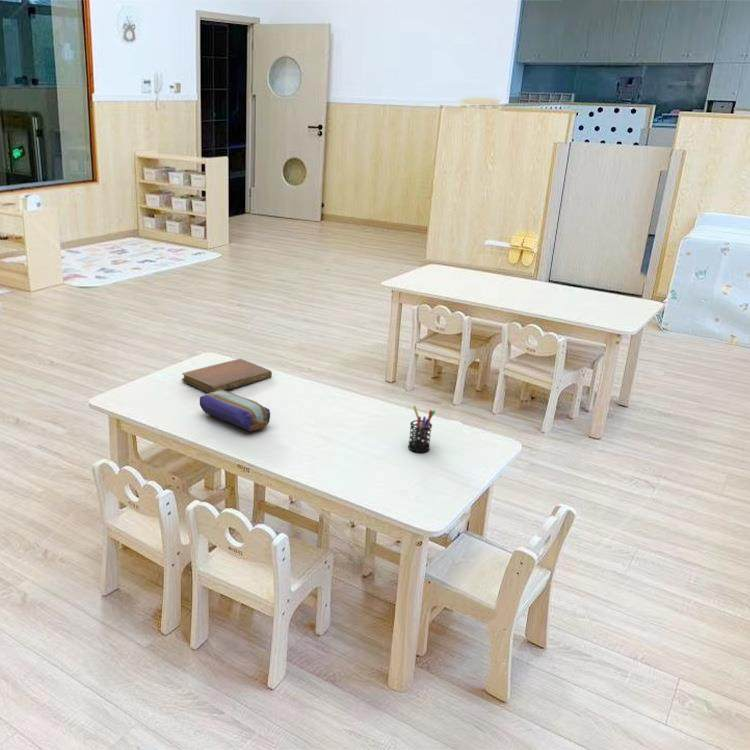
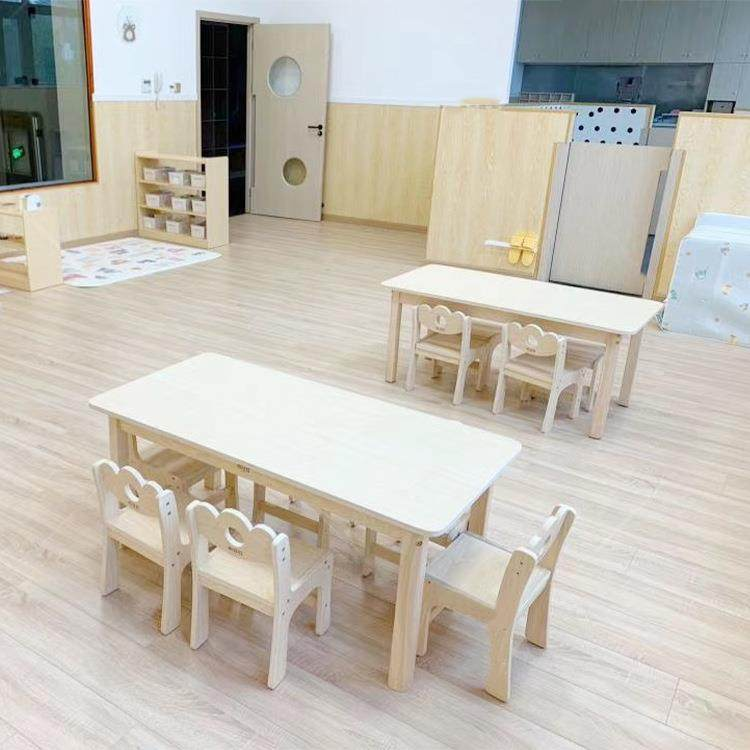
- notebook [181,358,273,393]
- pencil case [199,390,271,433]
- pen holder [407,405,436,453]
